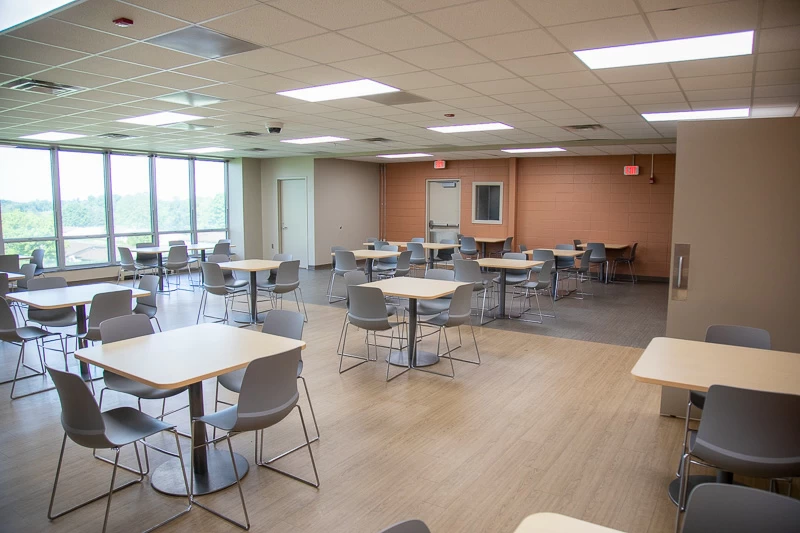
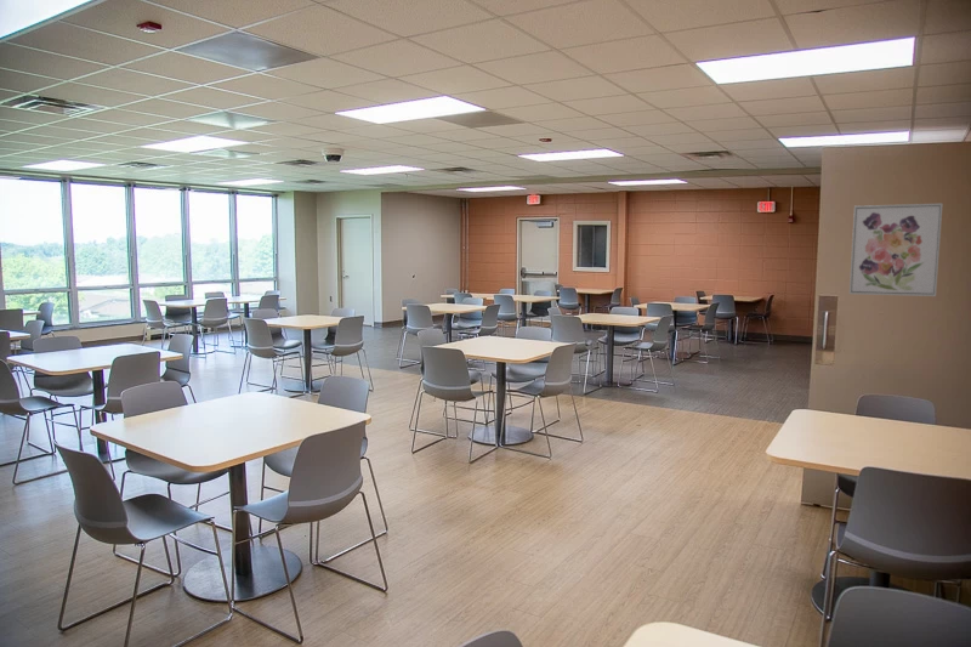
+ wall art [848,203,944,297]
